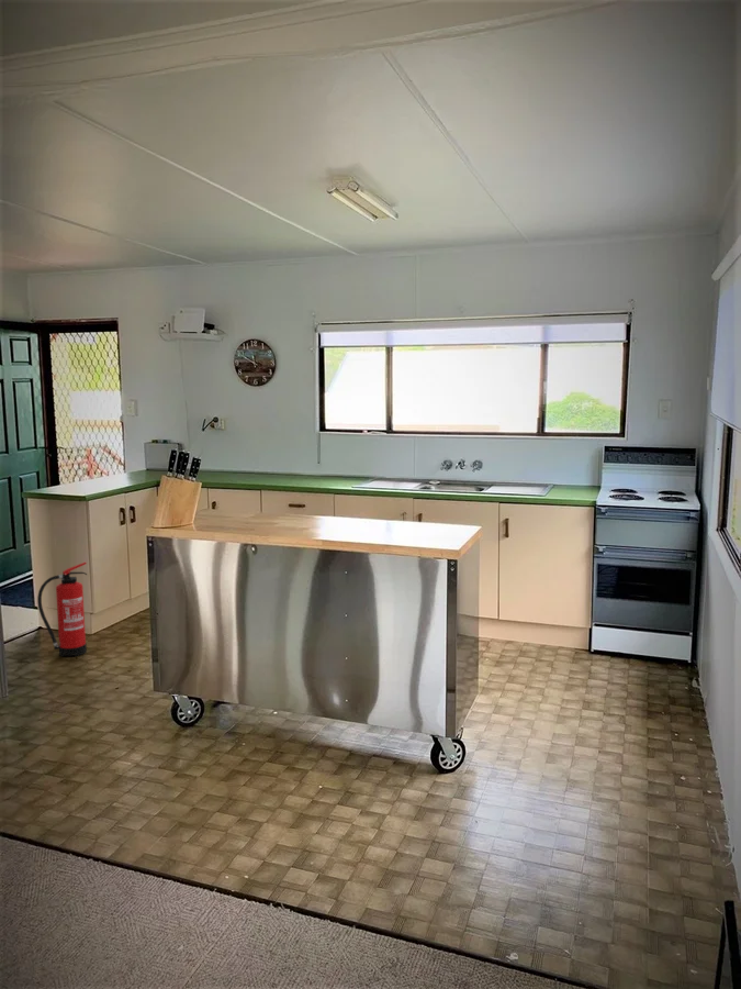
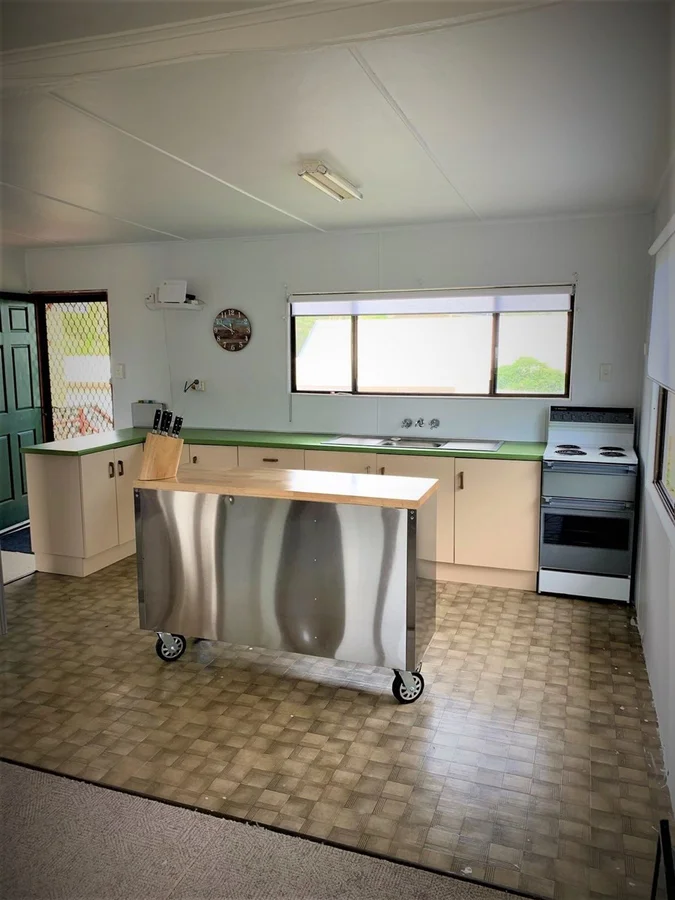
- fire extinguisher [36,562,88,657]
